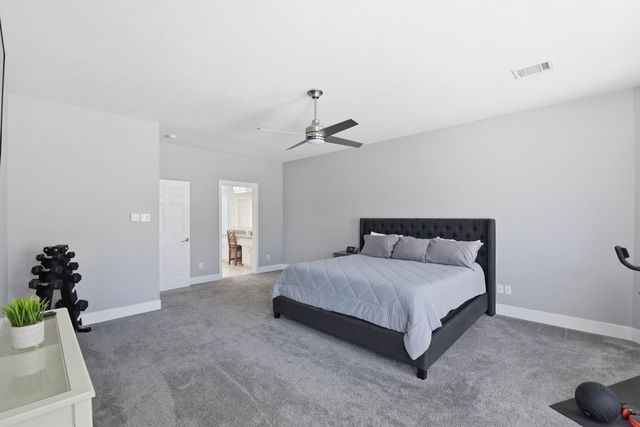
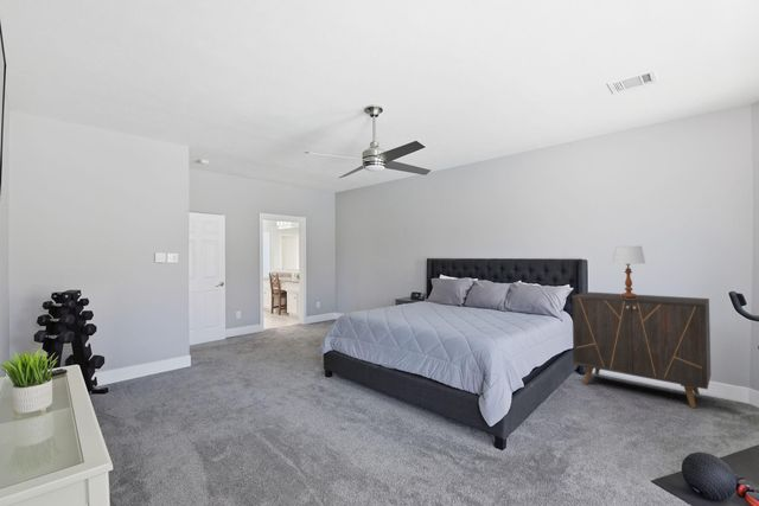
+ table lamp [611,245,646,299]
+ cabinet [570,292,712,409]
